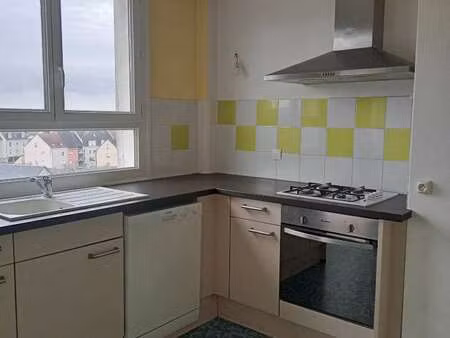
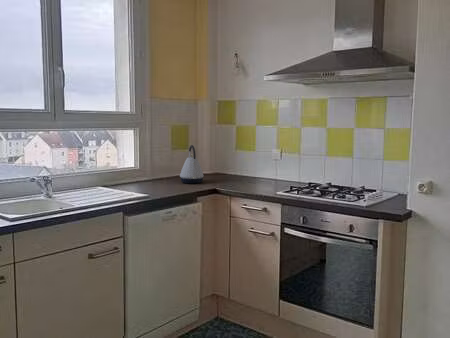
+ kettle [179,144,204,184]
